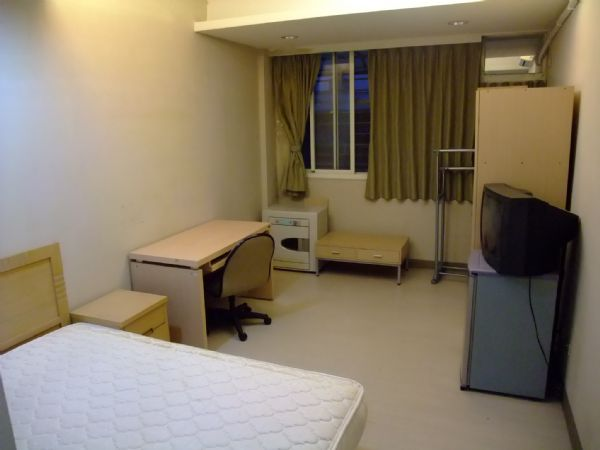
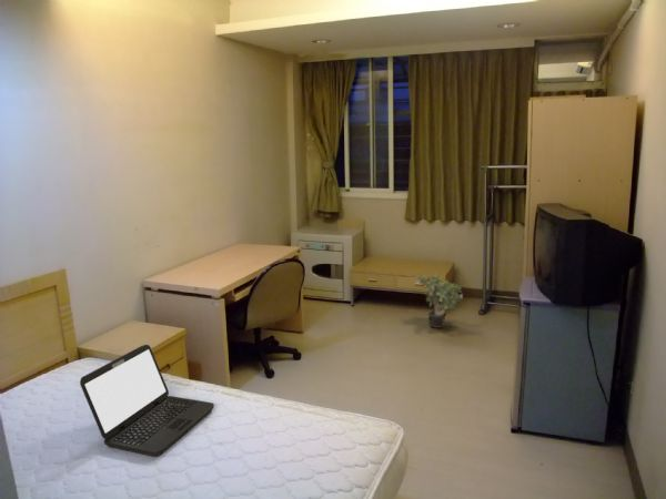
+ laptop [79,344,215,458]
+ potted plant [416,273,464,329]
